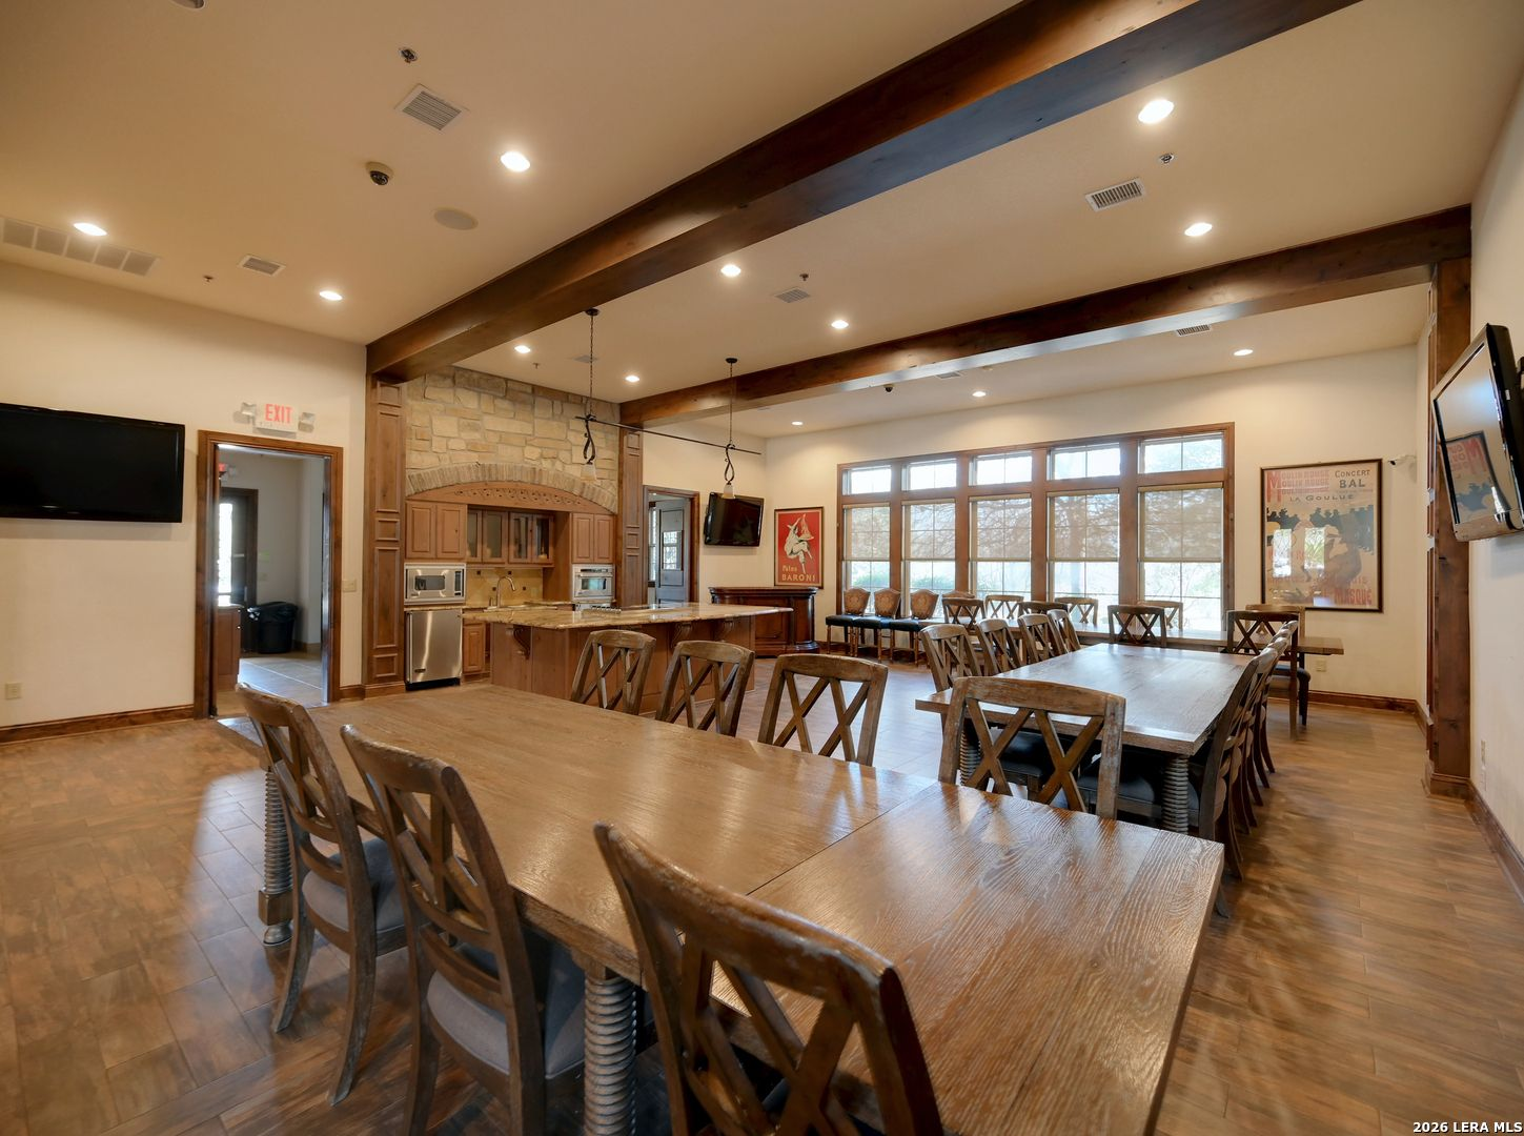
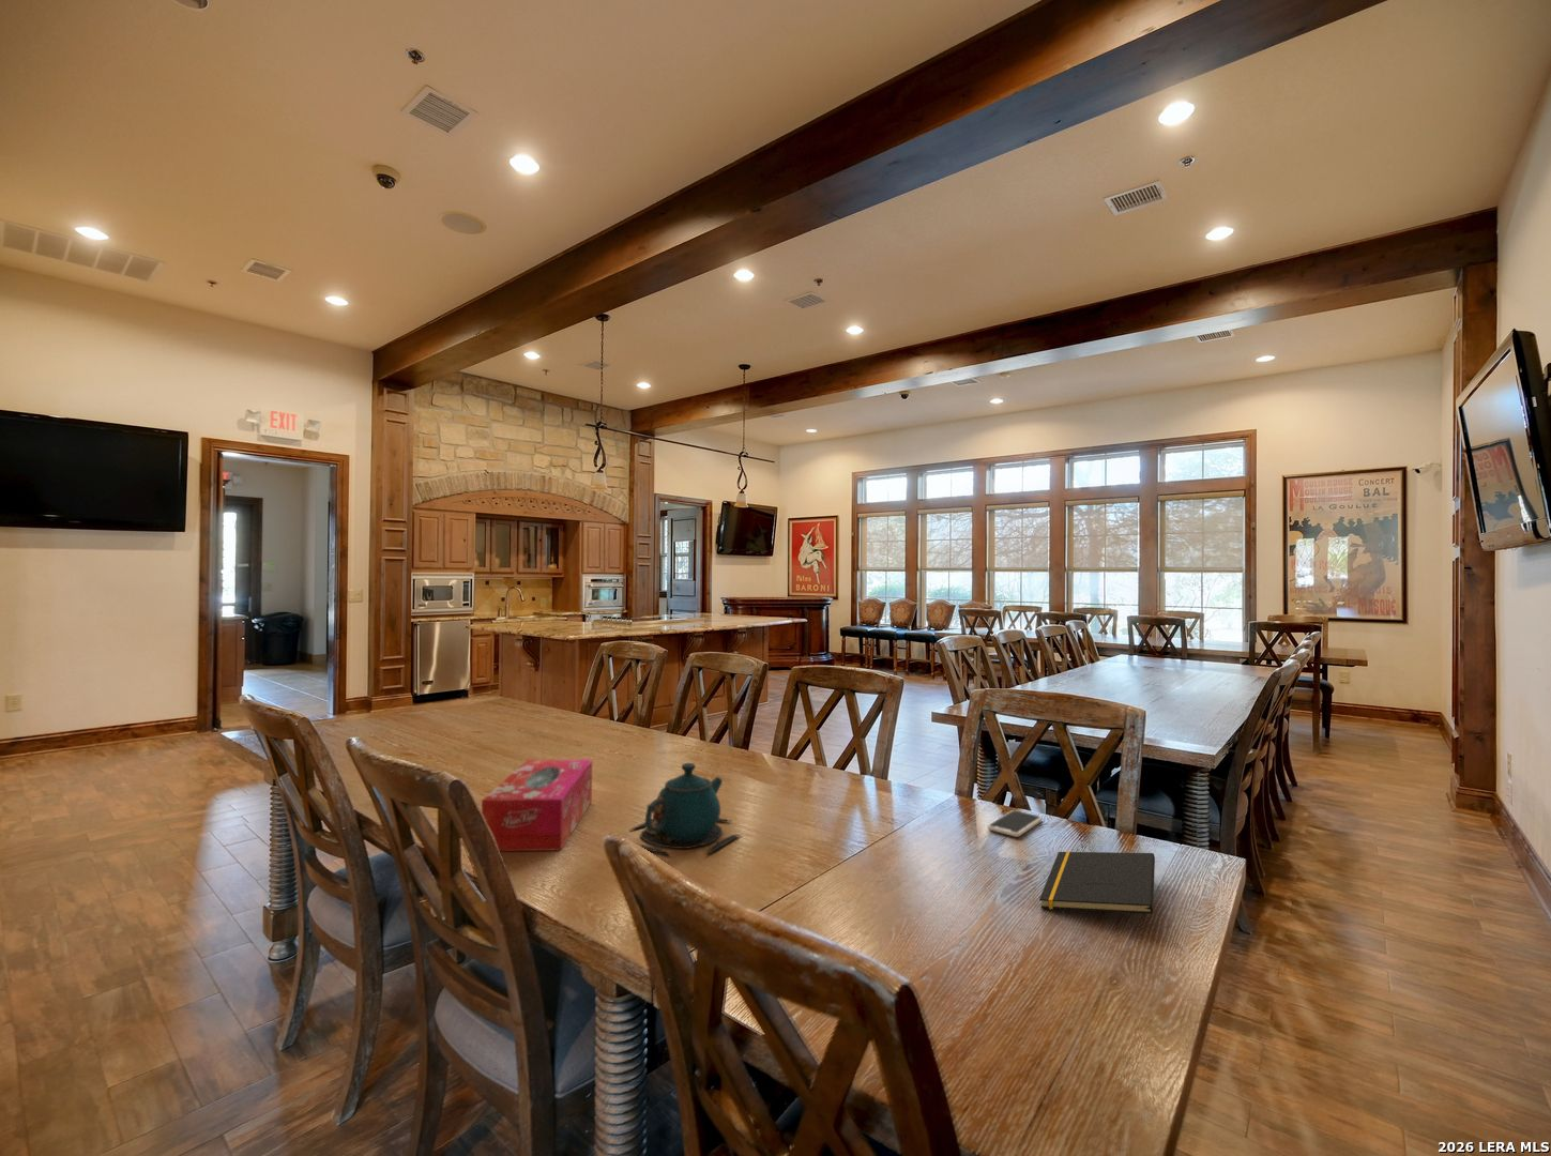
+ smartphone [986,809,1043,838]
+ tissue box [481,759,593,852]
+ teapot [629,763,743,856]
+ notepad [1038,851,1156,916]
